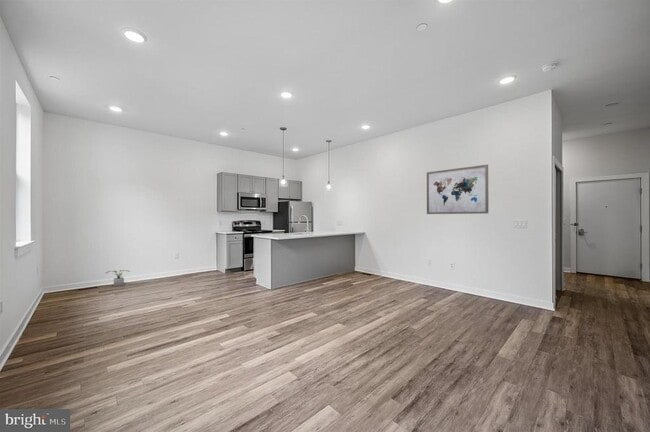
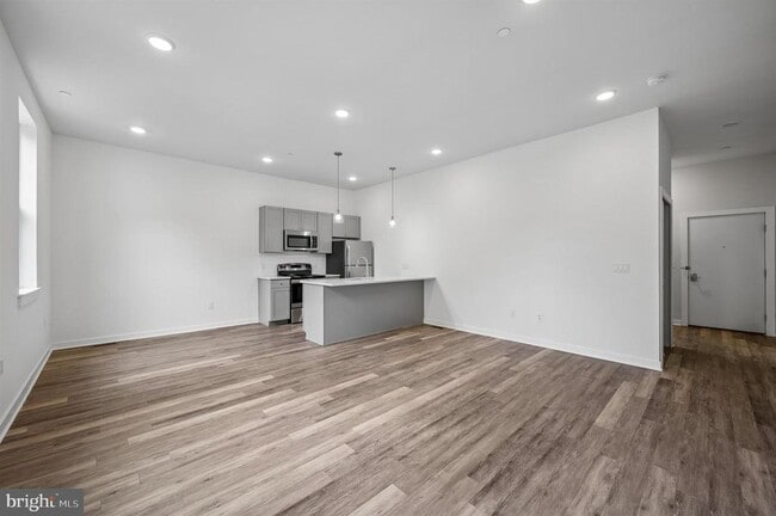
- potted plant [105,269,131,287]
- wall art [426,164,489,215]
